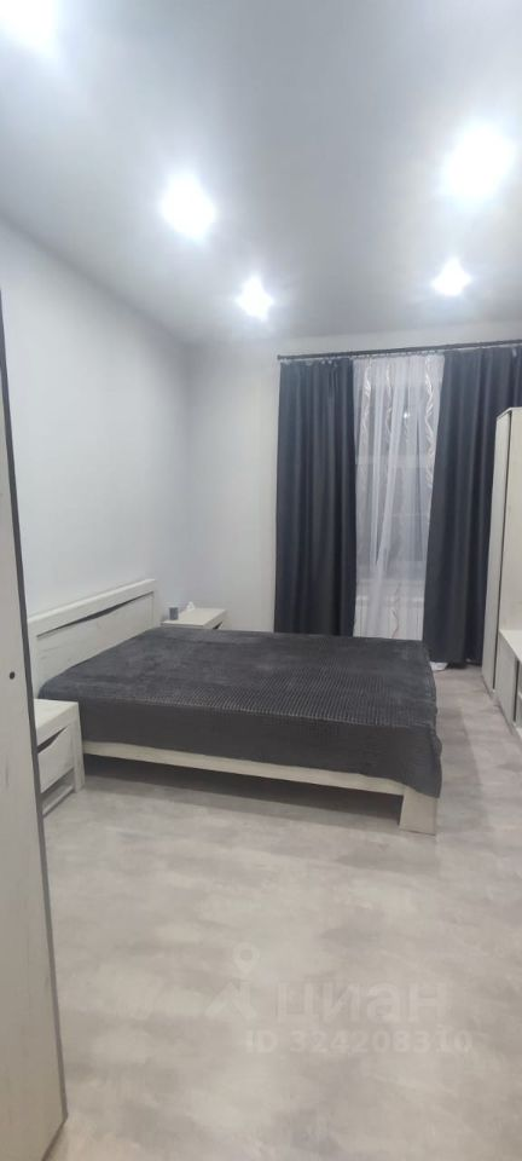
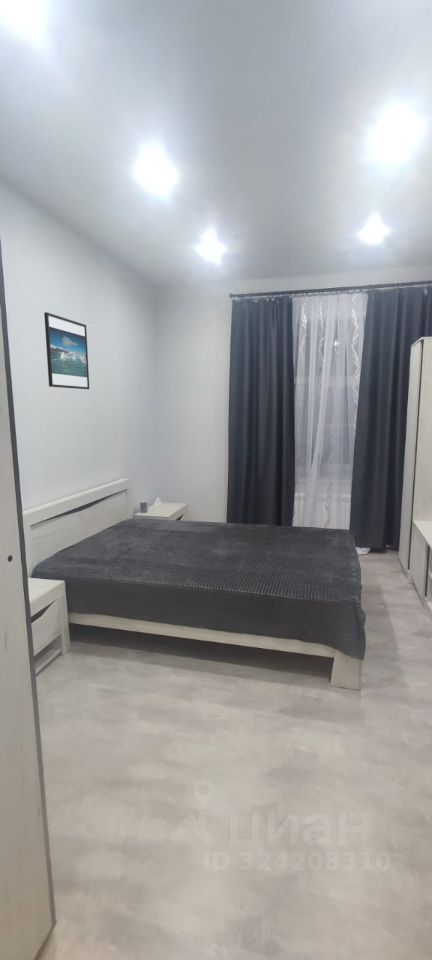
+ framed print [43,311,90,390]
